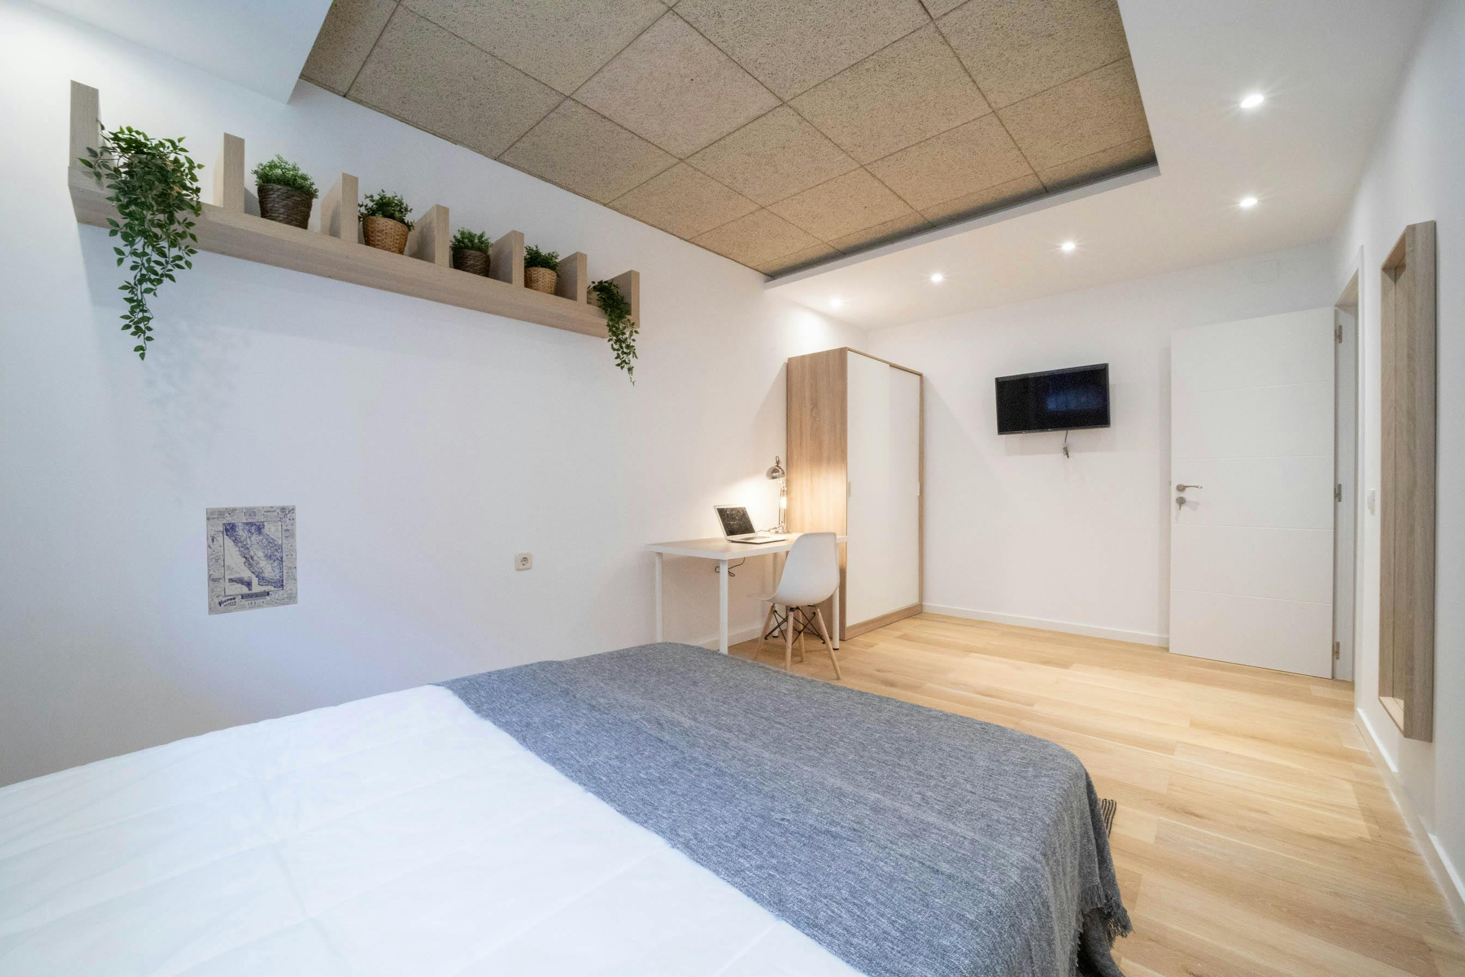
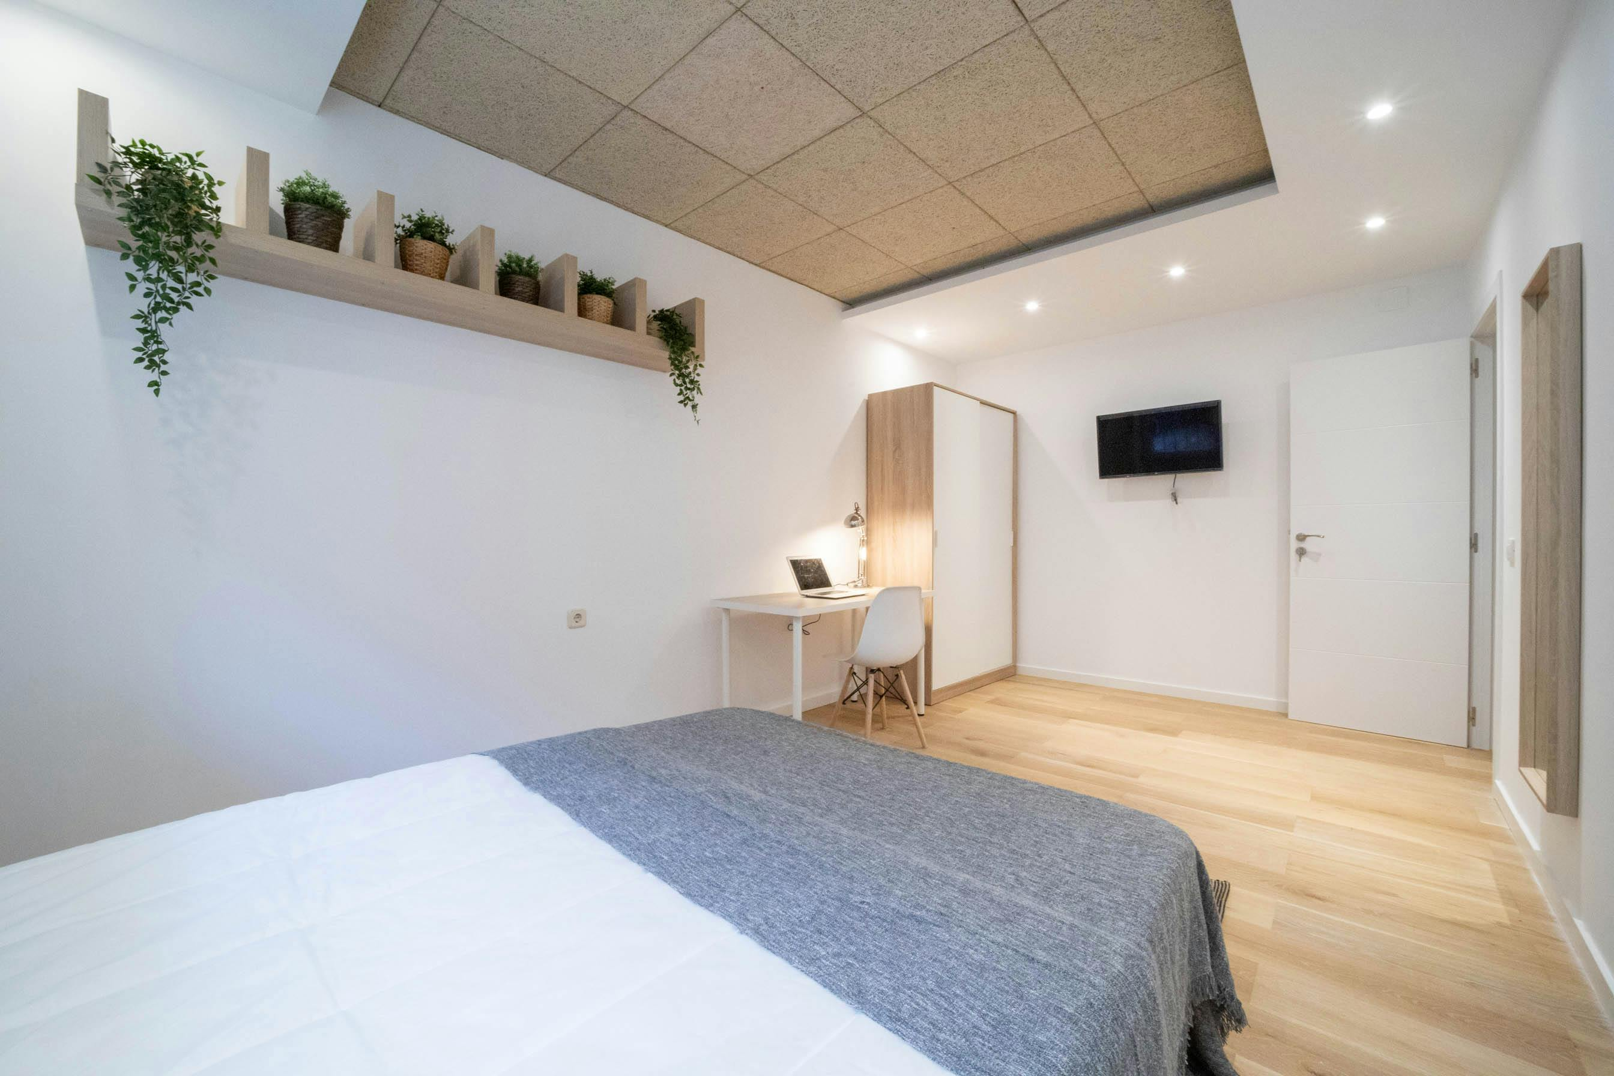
- wall art [205,505,298,616]
